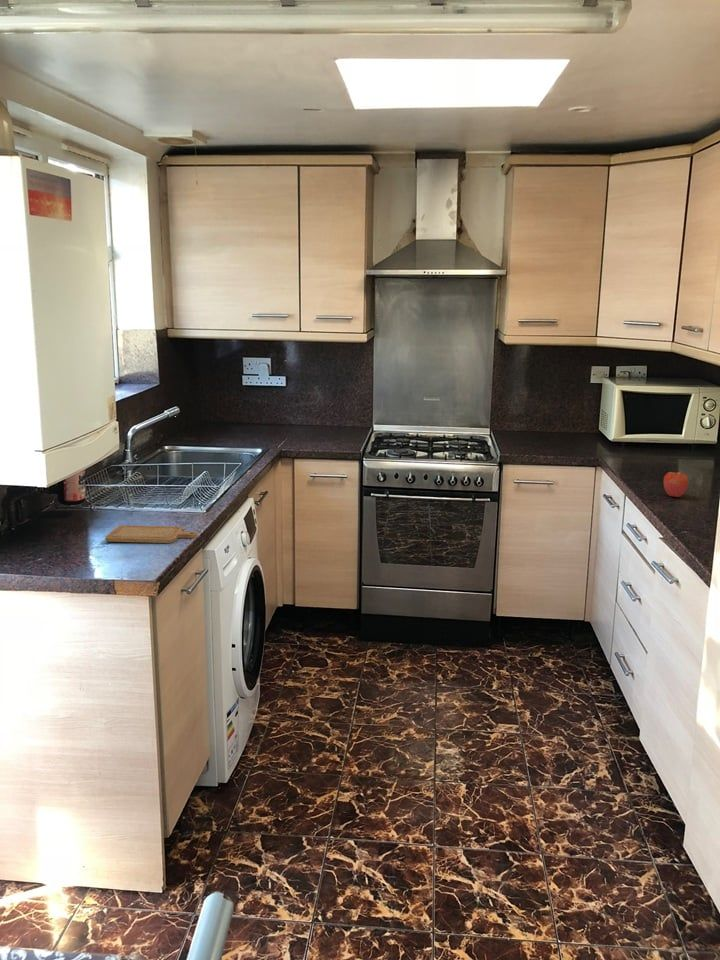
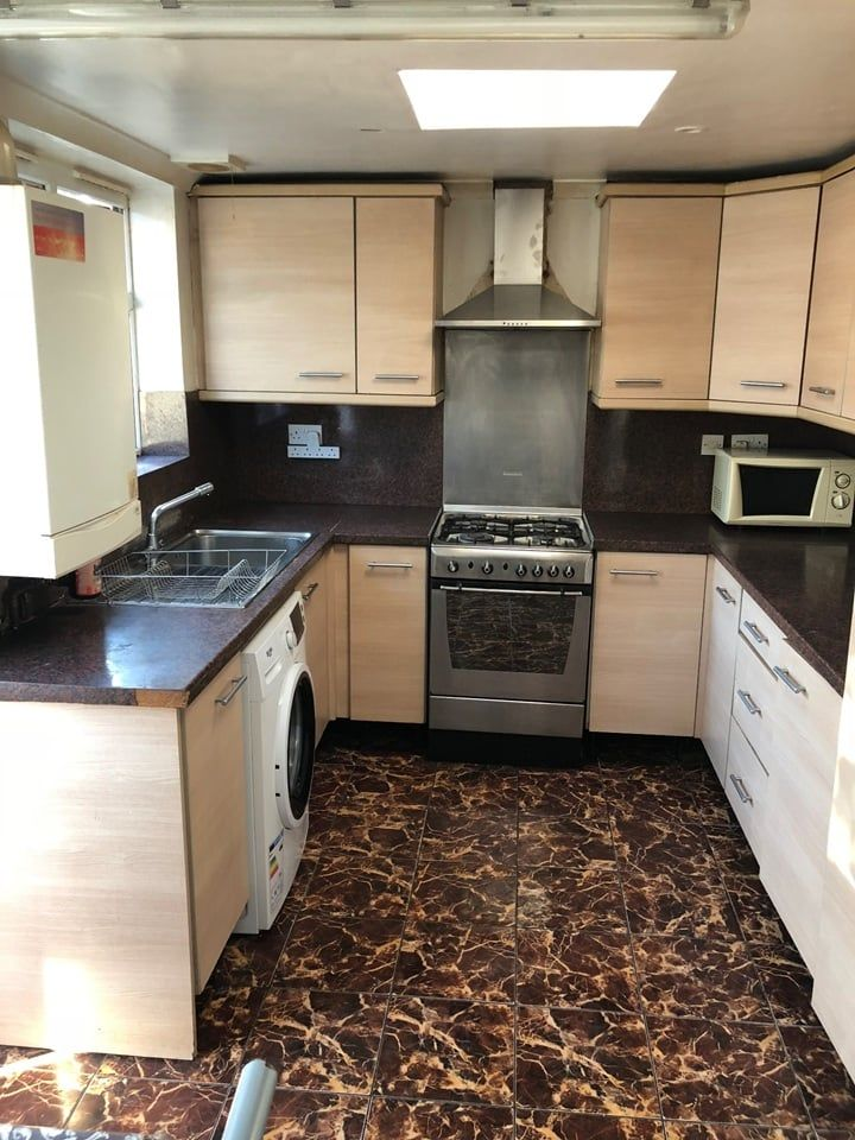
- chopping board [105,524,199,544]
- apple [663,468,690,498]
